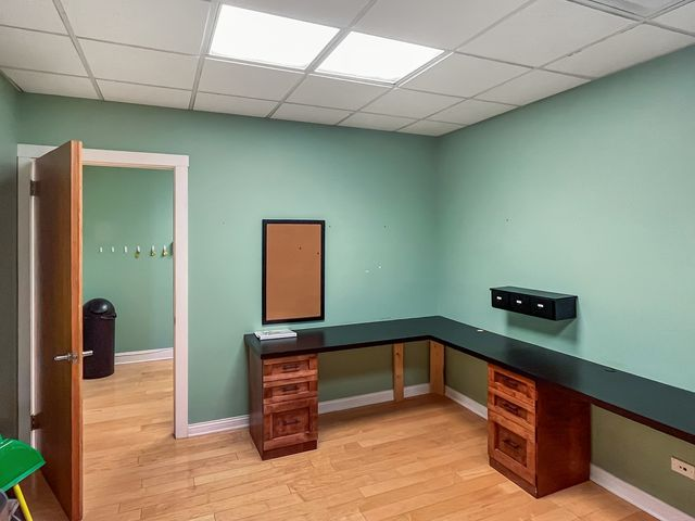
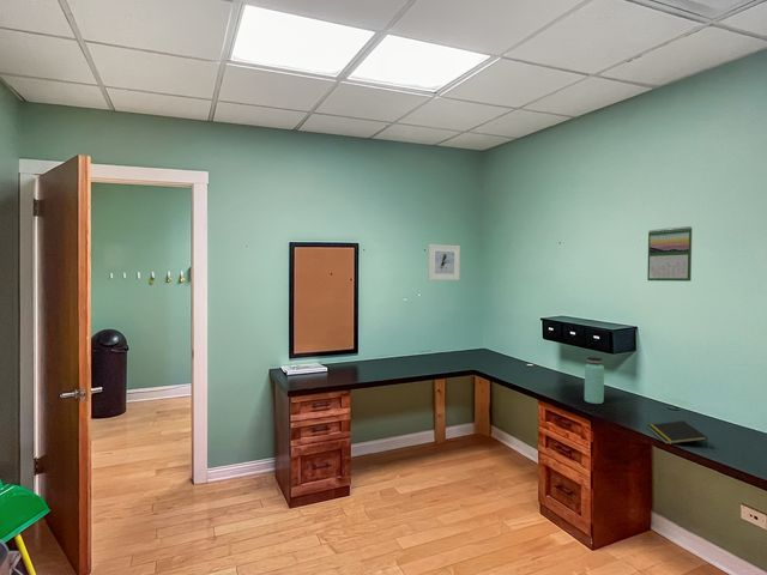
+ calendar [646,225,693,283]
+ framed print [427,243,461,282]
+ notepad [646,419,708,446]
+ bottle [584,356,605,405]
